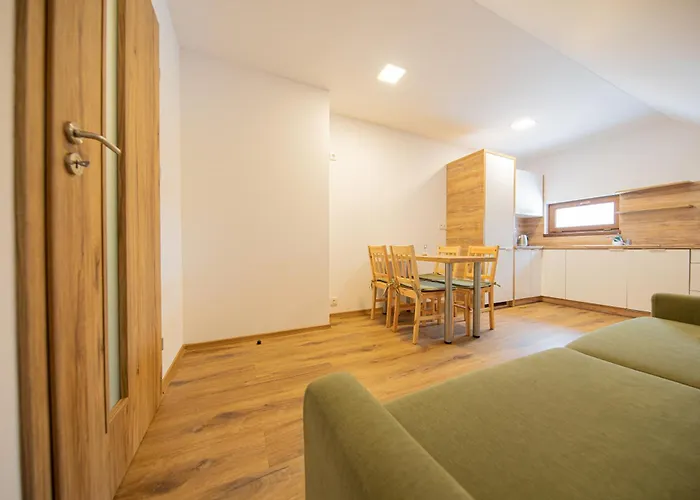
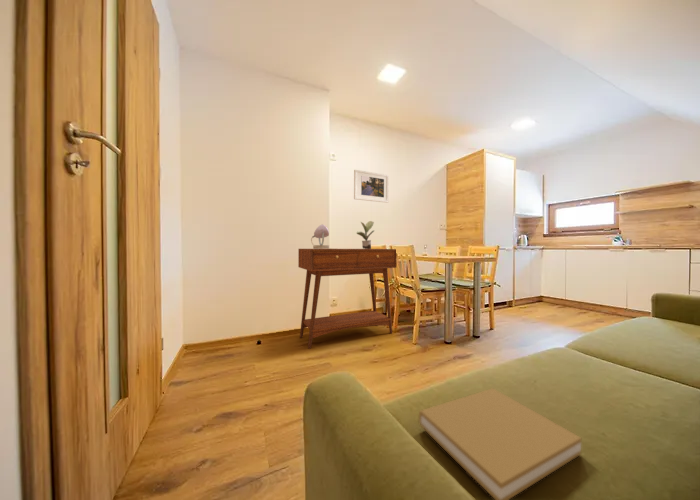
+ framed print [353,169,390,204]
+ table lamp [310,223,338,249]
+ console table [297,248,398,350]
+ book [418,387,582,500]
+ potted plant [356,220,375,249]
